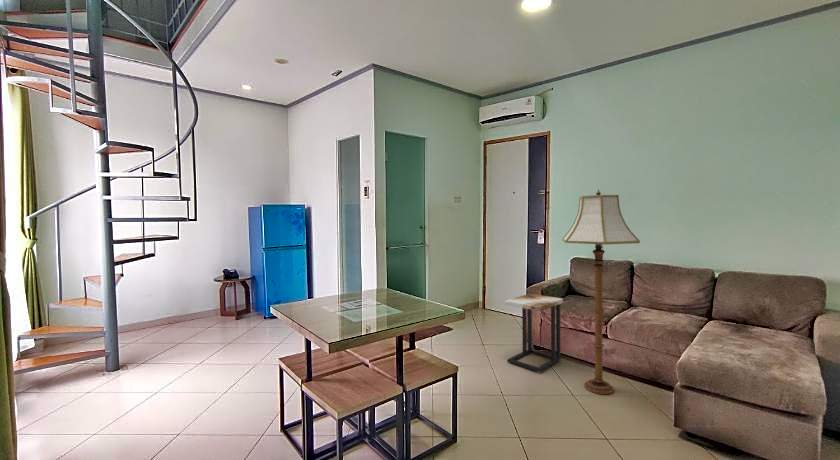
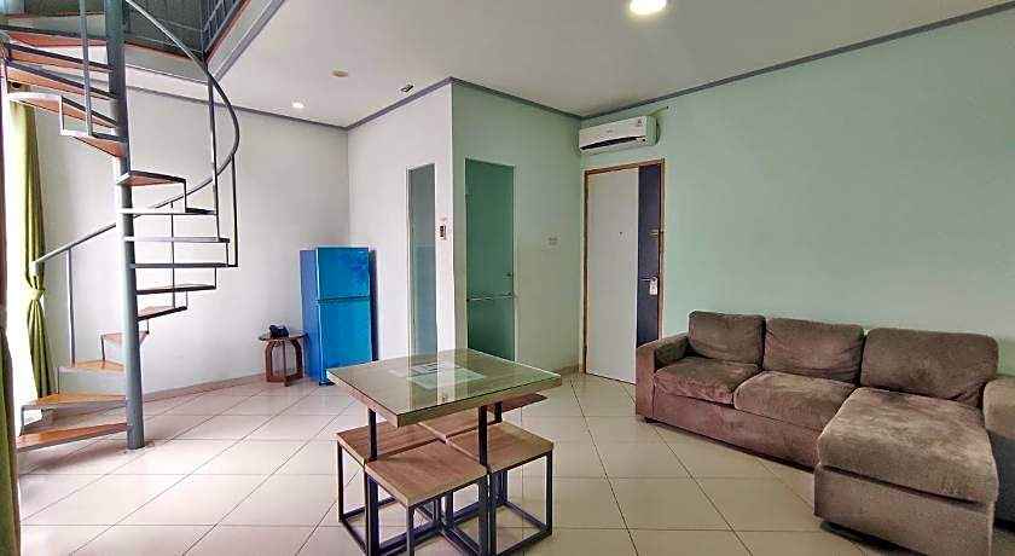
- side table [504,293,564,373]
- floor lamp [562,188,641,395]
